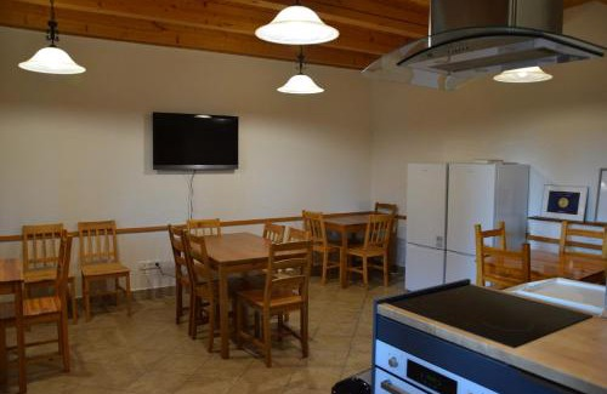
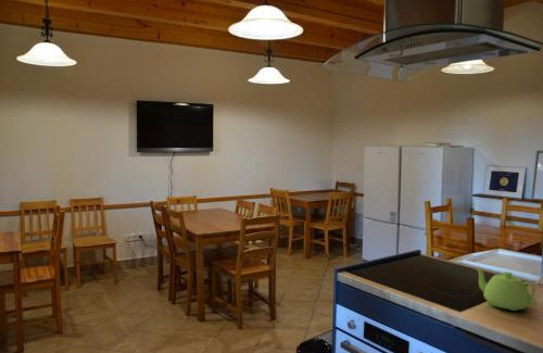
+ teapot [473,266,539,312]
